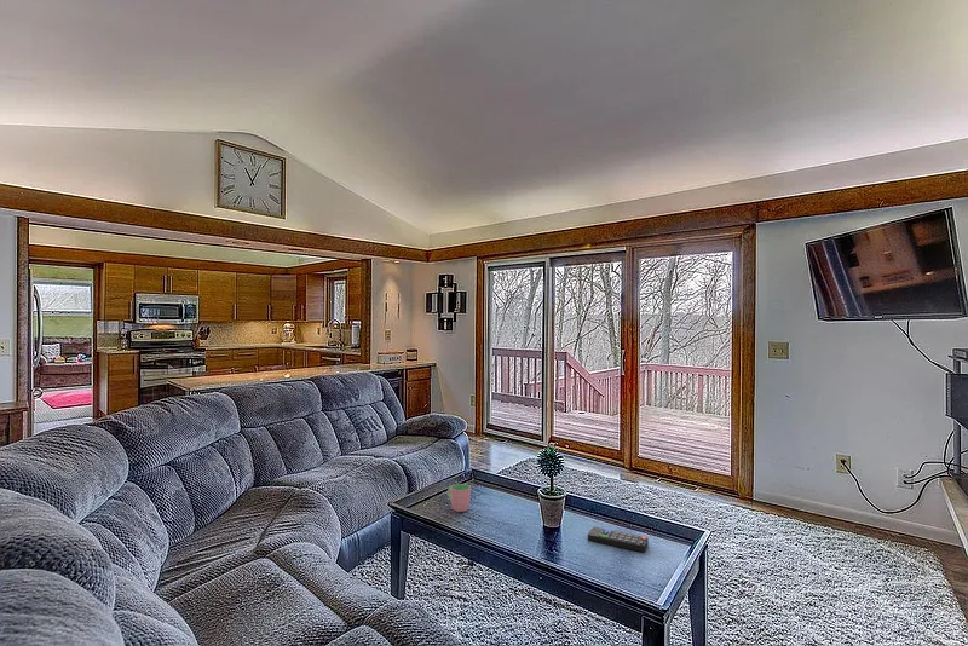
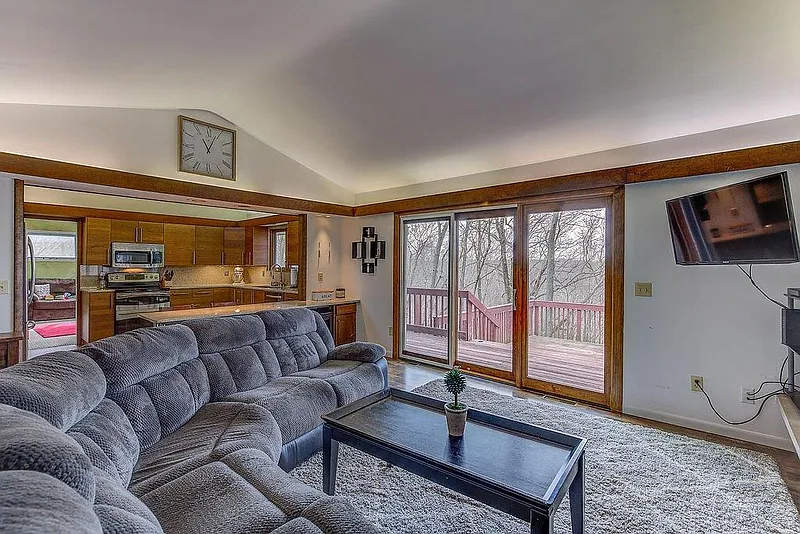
- remote control [587,526,650,553]
- cup [446,483,472,513]
